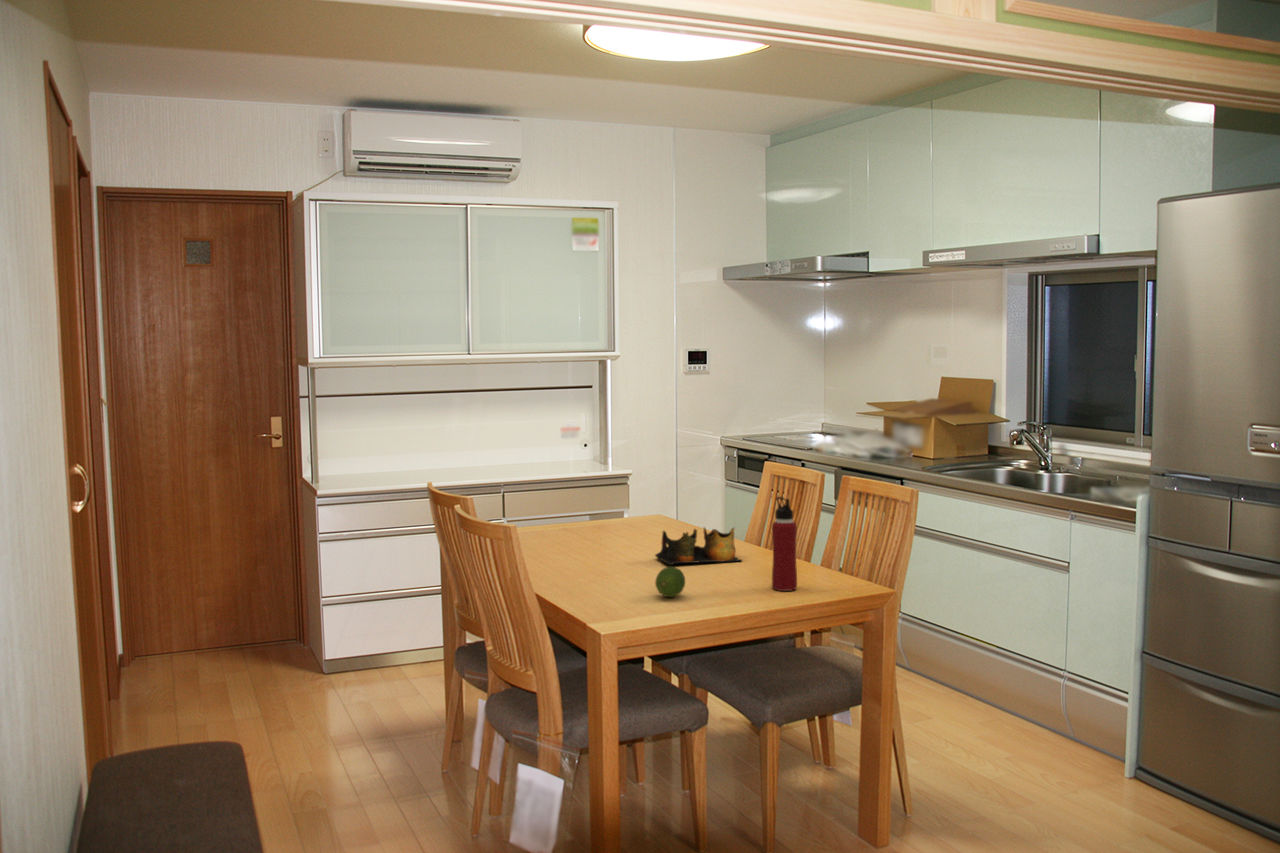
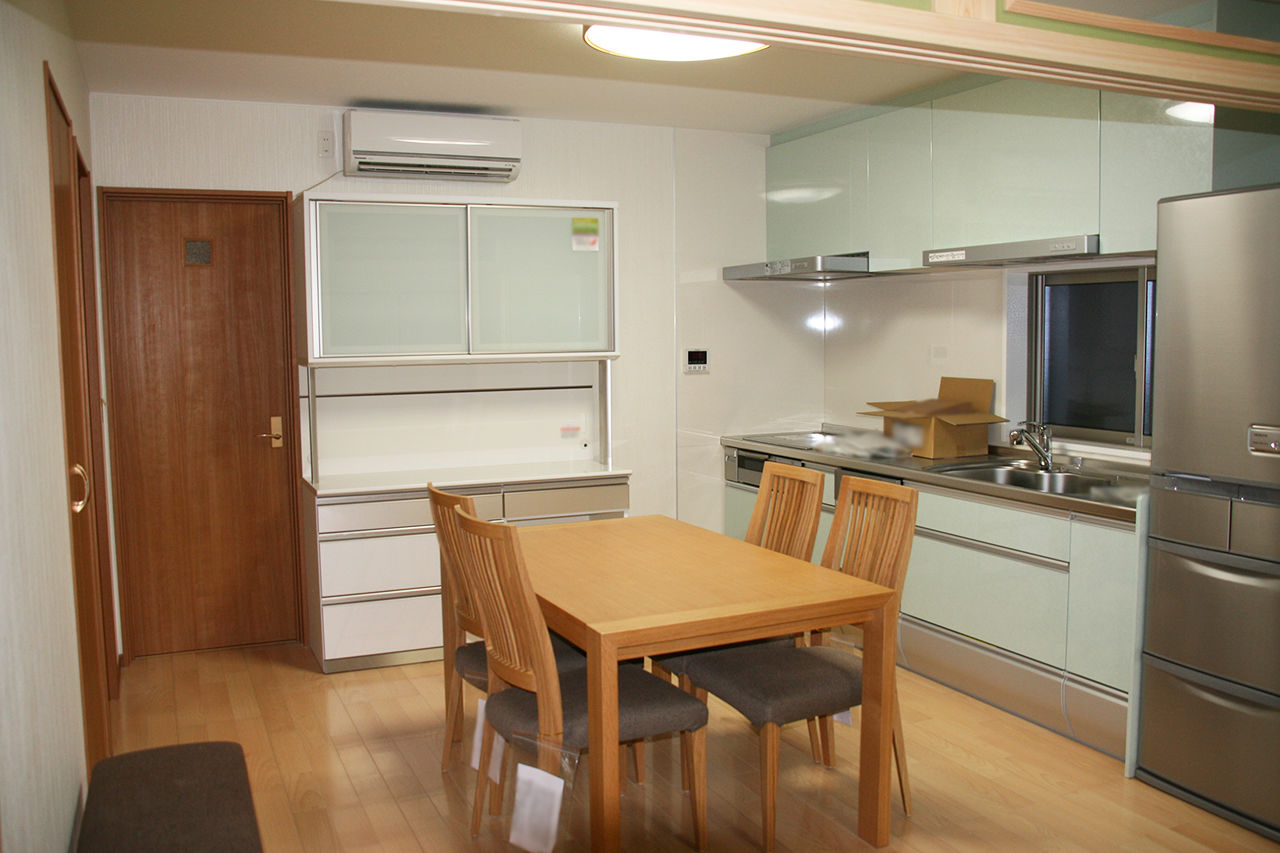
- decorative bowl [654,526,744,566]
- fruit [654,566,686,598]
- water bottle [771,496,798,592]
